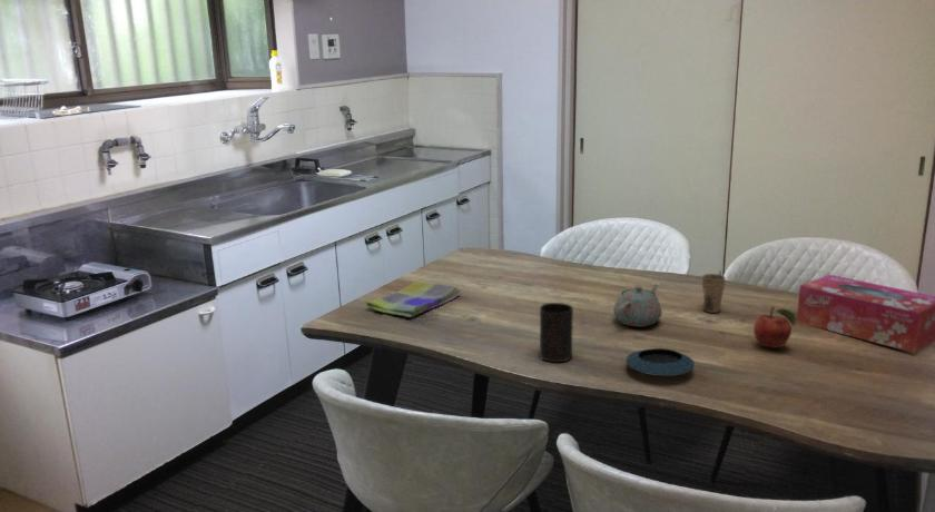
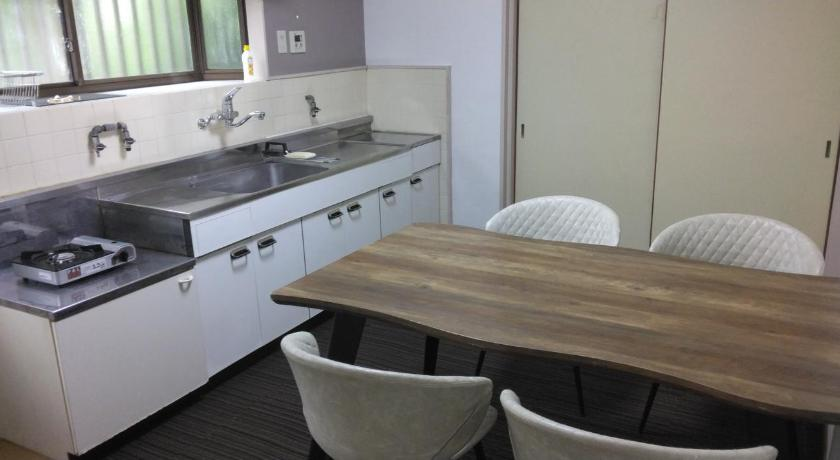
- teapot [612,284,663,327]
- fruit [752,305,797,348]
- dish towel [365,280,462,318]
- cup [701,269,727,314]
- cup [539,302,574,363]
- saucer [626,347,696,377]
- tissue box [796,274,935,354]
